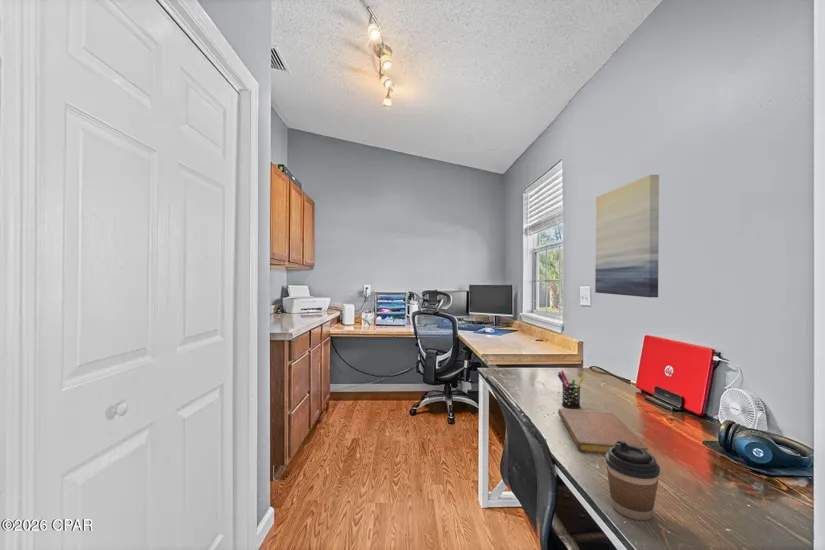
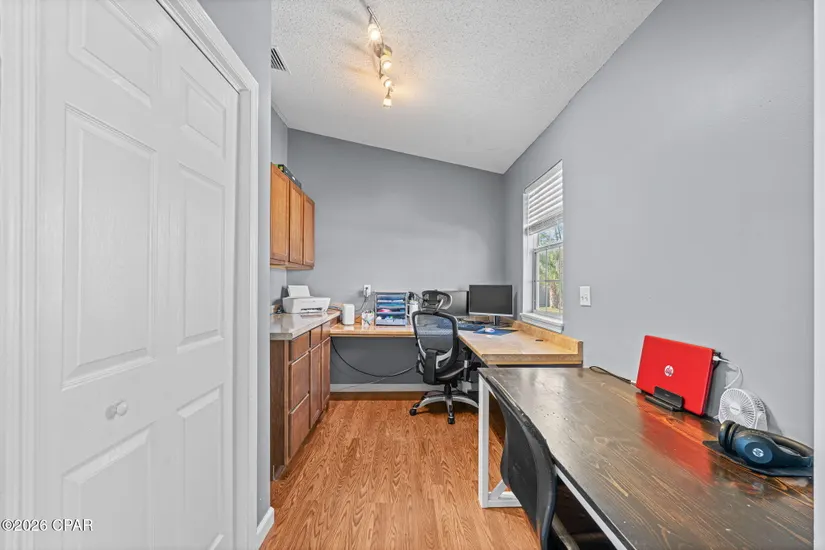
- wall art [594,174,660,298]
- pen holder [557,369,586,409]
- notebook [557,408,649,455]
- coffee cup [604,441,661,521]
